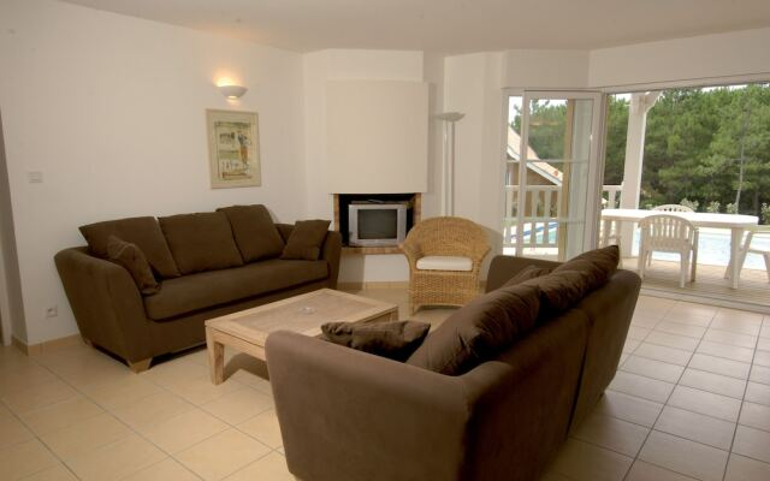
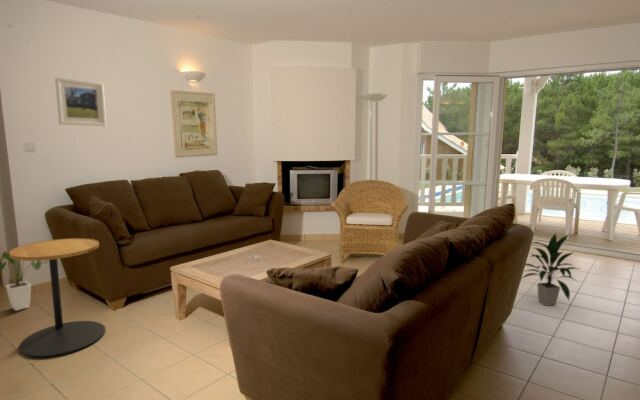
+ indoor plant [520,232,580,307]
+ house plant [0,250,42,312]
+ side table [9,237,106,358]
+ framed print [54,77,107,127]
